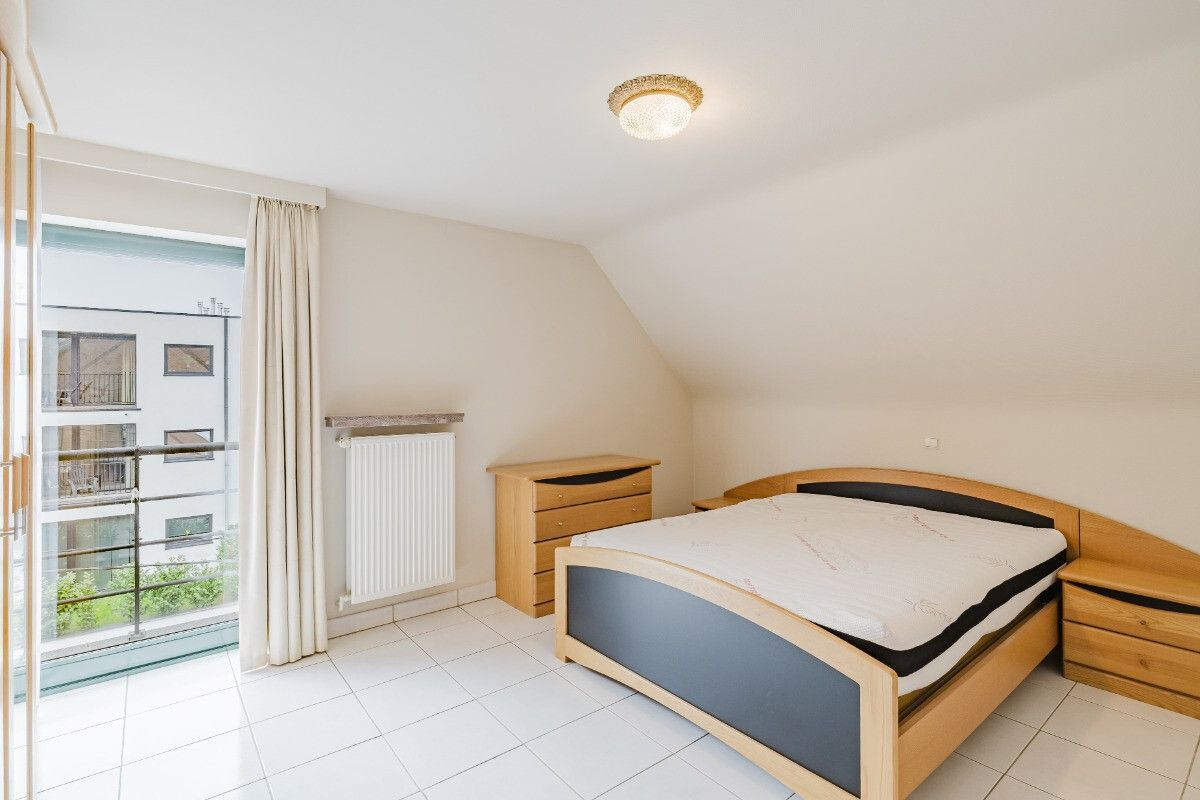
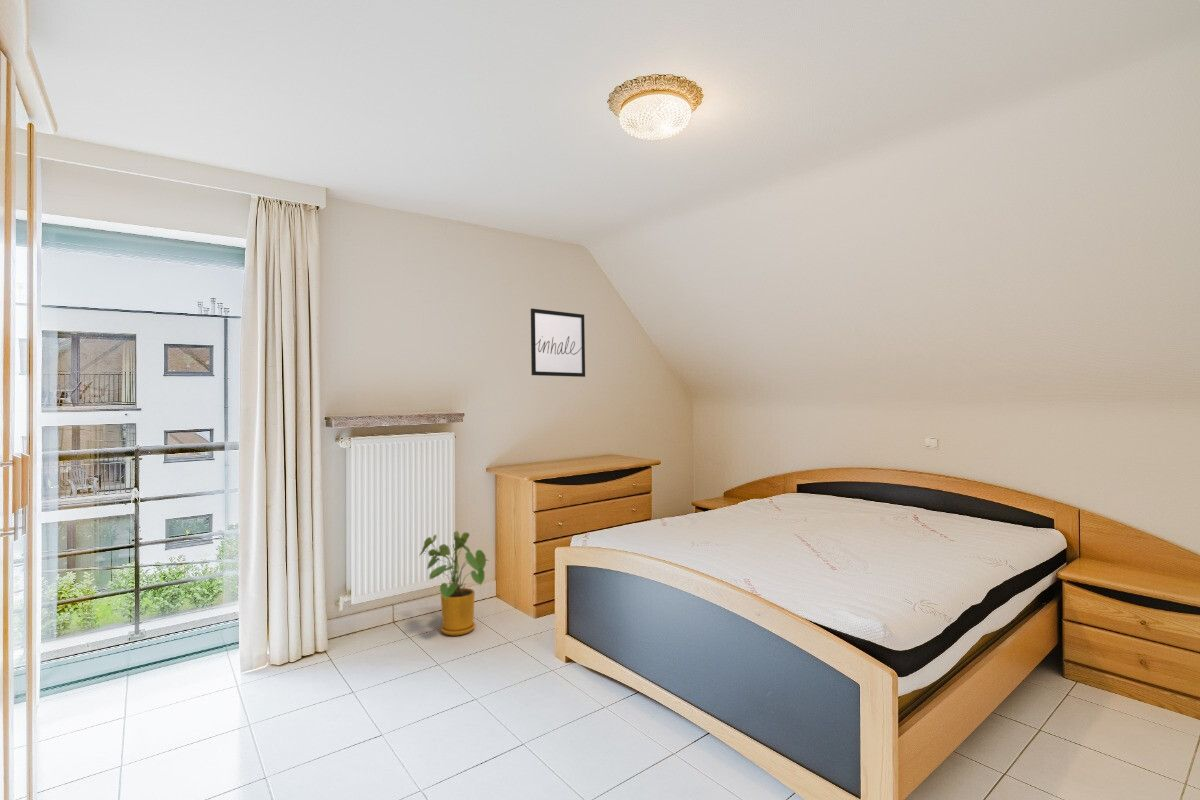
+ wall art [530,308,586,378]
+ house plant [418,530,490,636]
